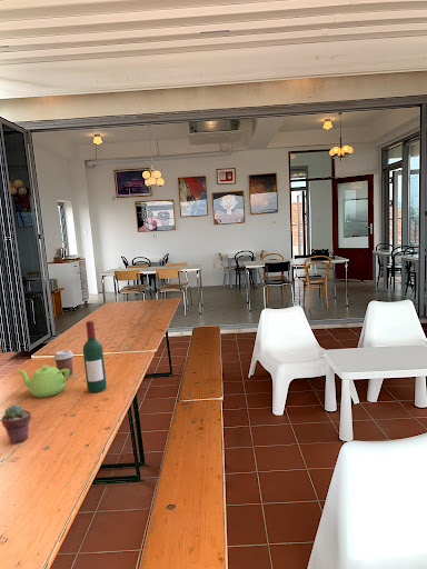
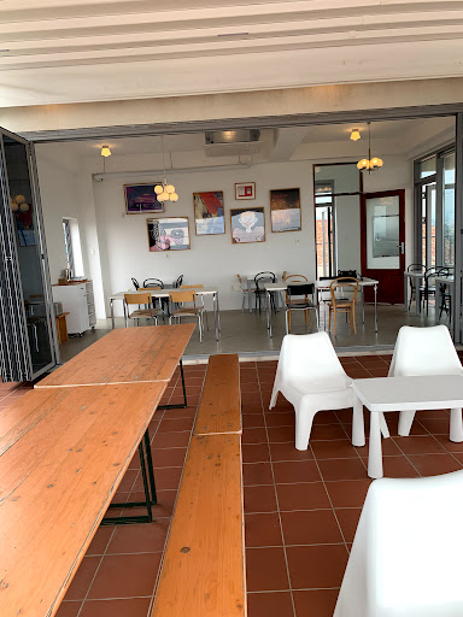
- teapot [16,365,69,398]
- wine bottle [82,320,108,393]
- potted succulent [0,403,32,445]
- coffee cup [52,349,75,379]
